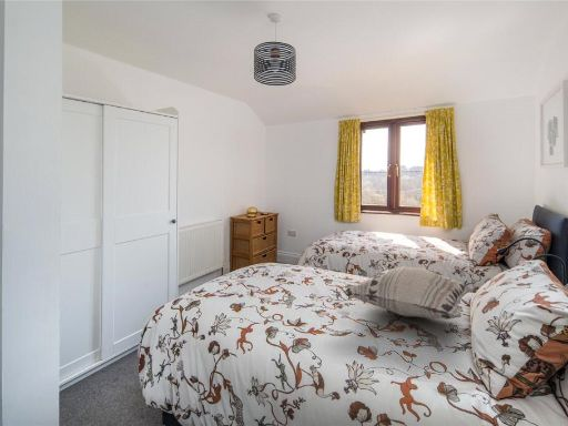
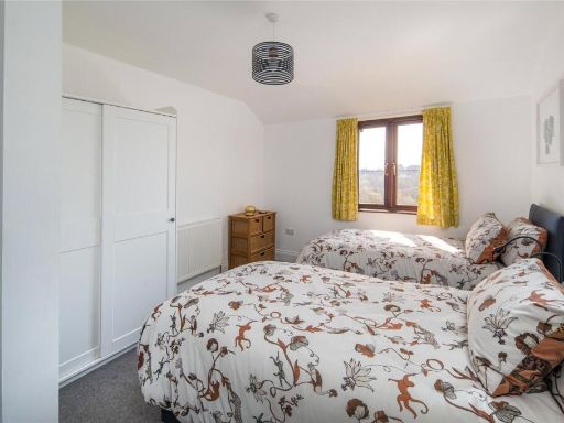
- decorative pillow [342,265,476,321]
